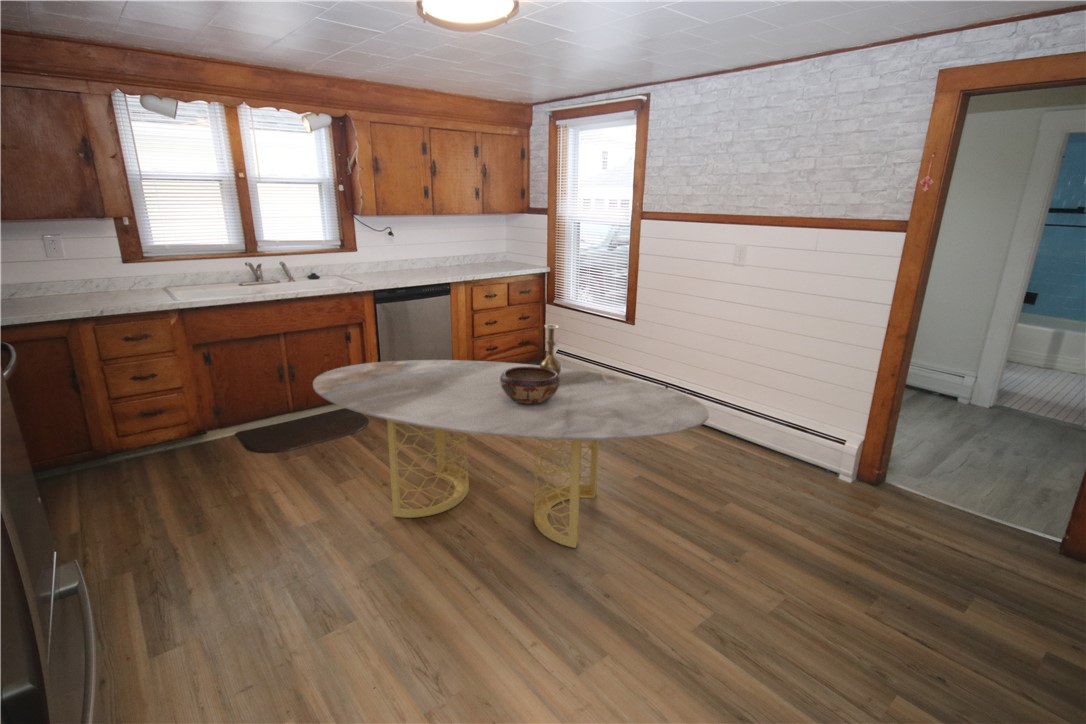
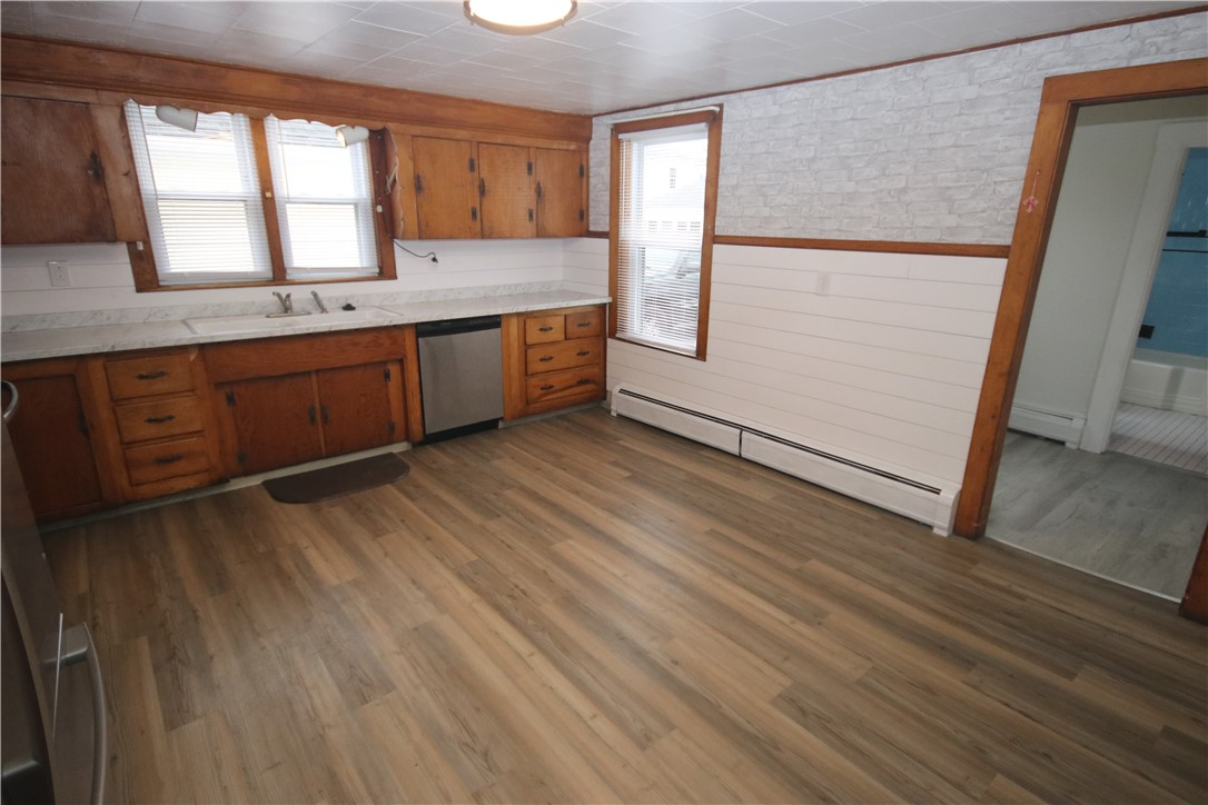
- decorative bowl [500,367,560,405]
- vase [539,324,562,378]
- dining table [312,359,710,549]
